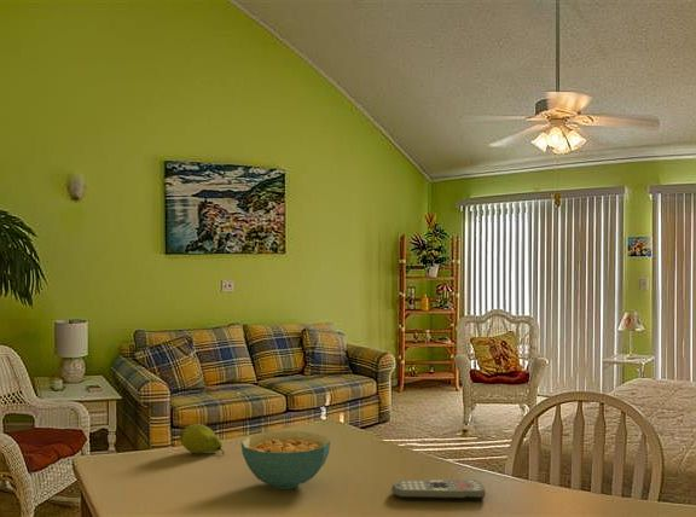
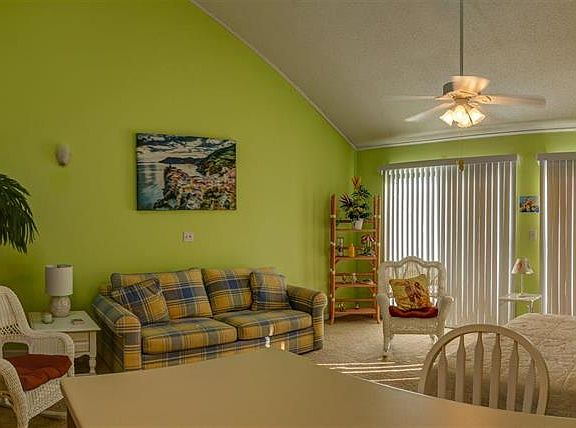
- cereal bowl [239,430,331,490]
- remote control [390,478,487,501]
- fruit [179,423,226,455]
